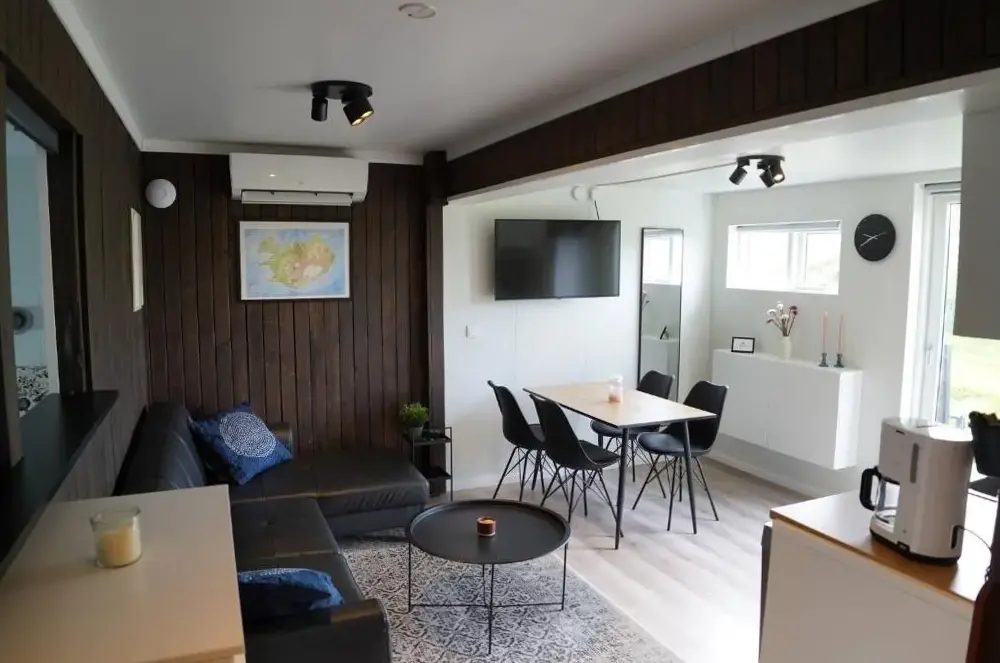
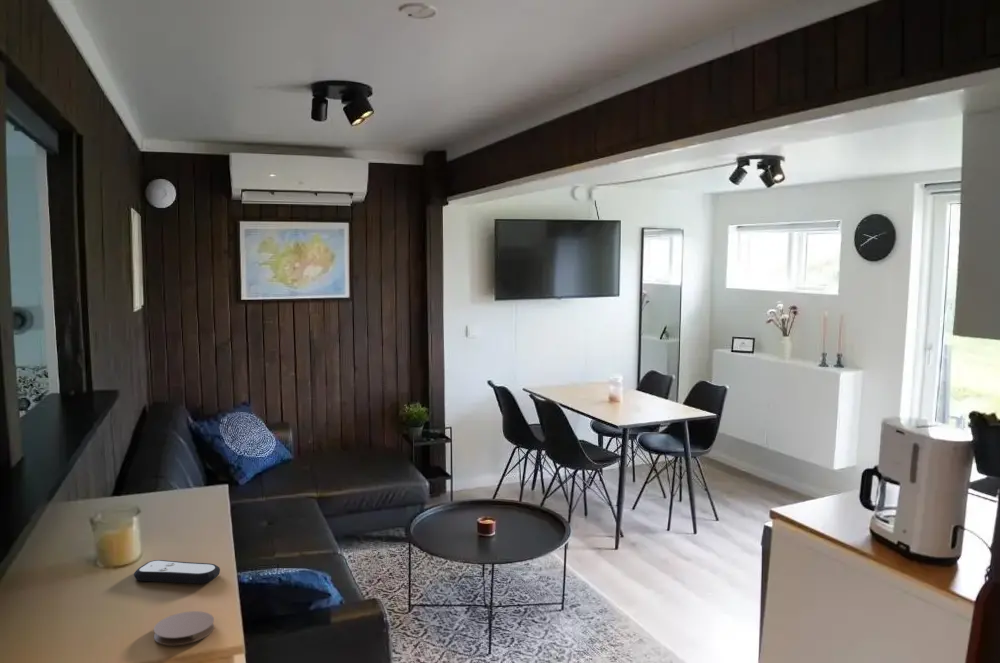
+ remote control [133,559,221,584]
+ coaster [153,610,215,646]
